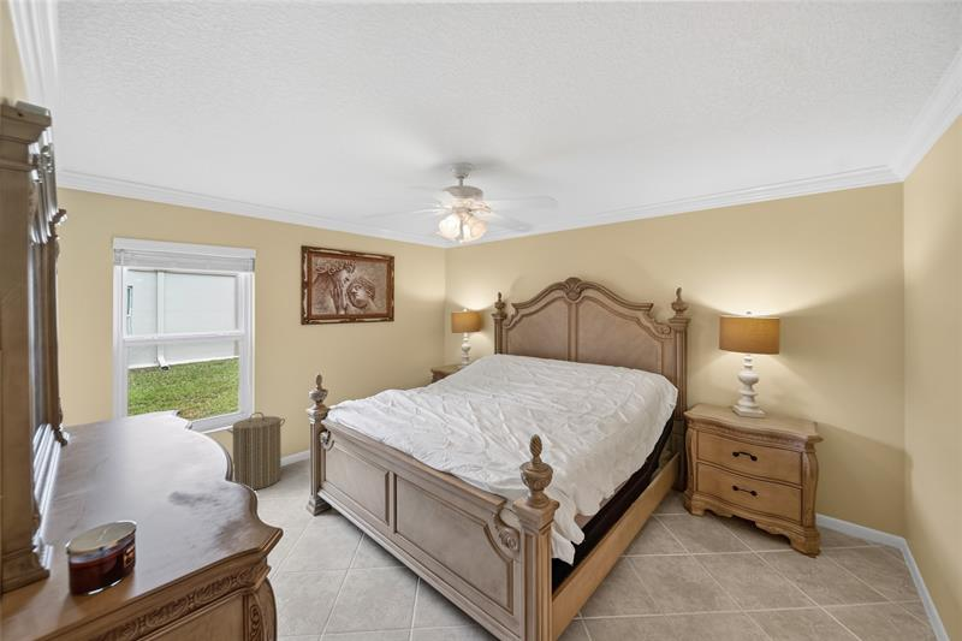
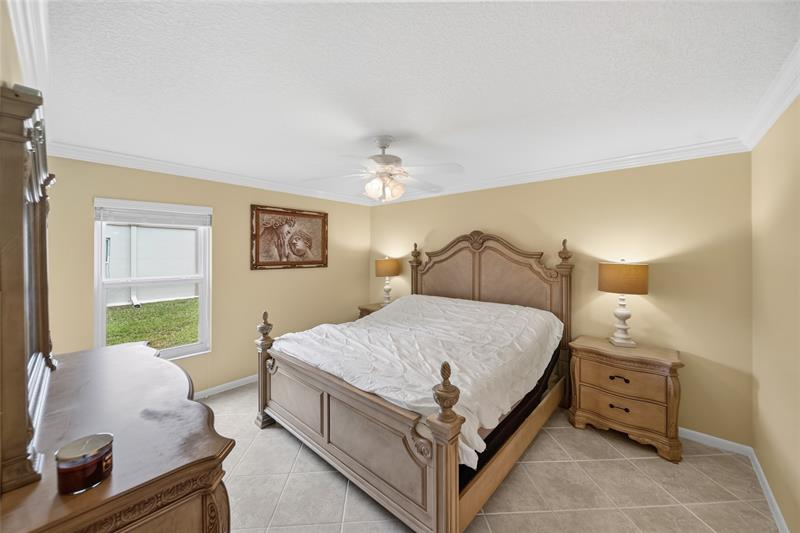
- laundry hamper [226,411,286,491]
